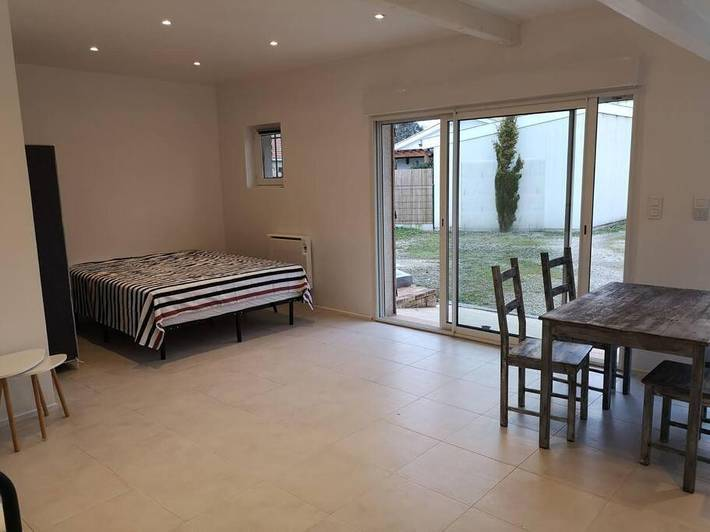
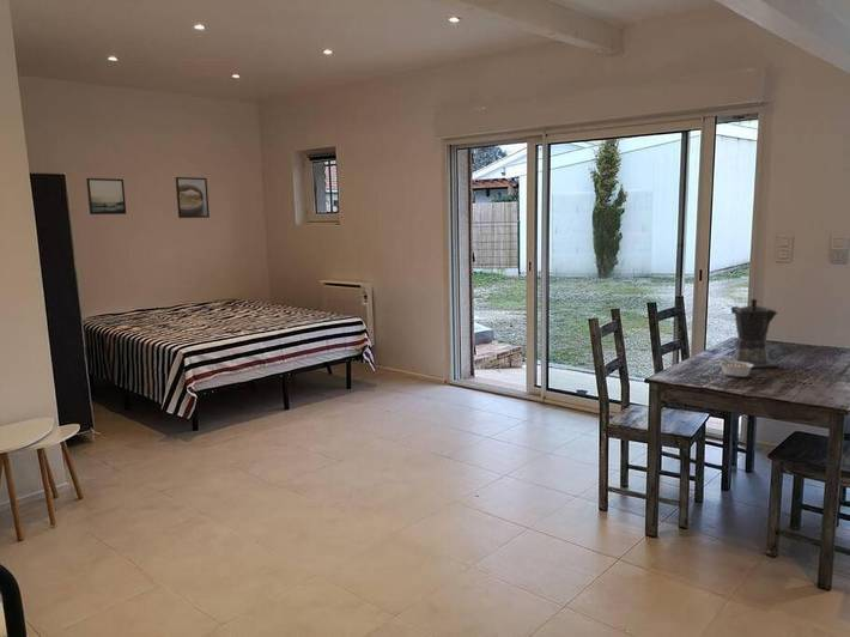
+ coffee maker [727,298,779,369]
+ legume [718,356,754,378]
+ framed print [175,176,211,219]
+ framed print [85,177,127,216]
